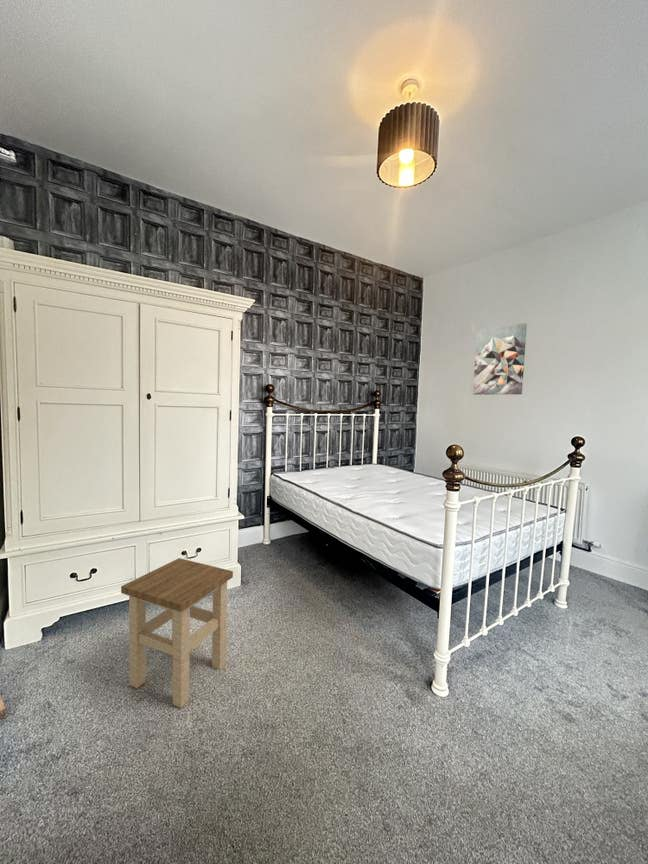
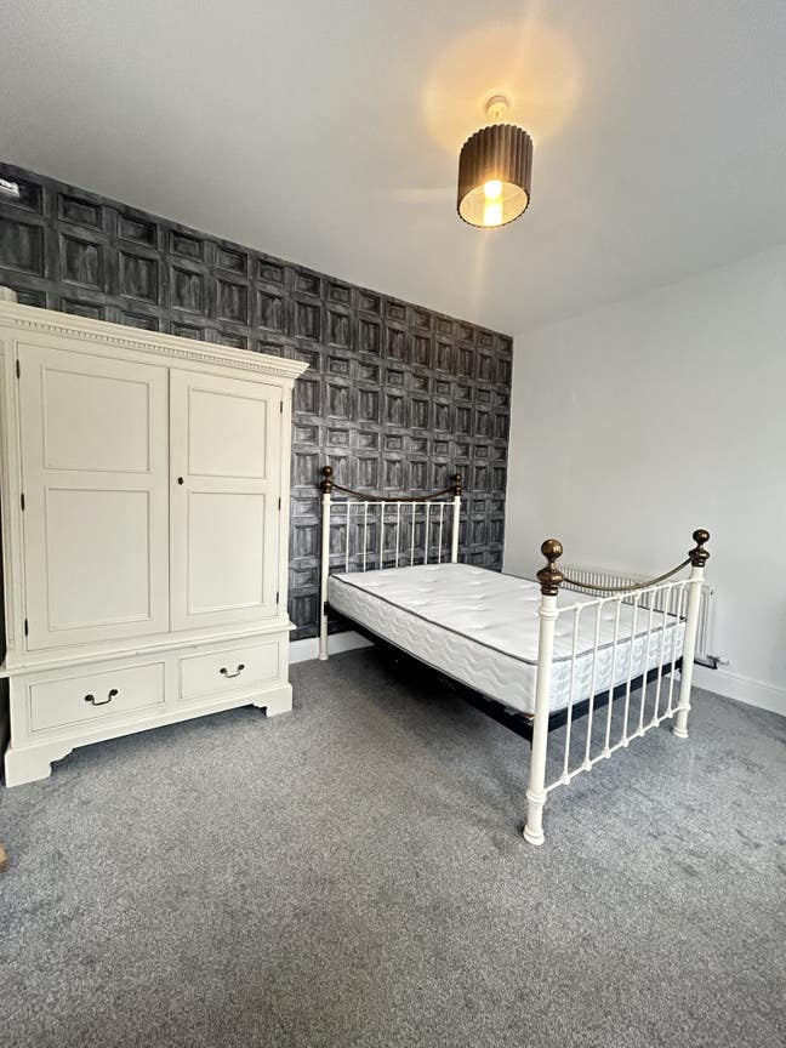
- wall art [472,322,528,396]
- stool [120,557,234,709]
